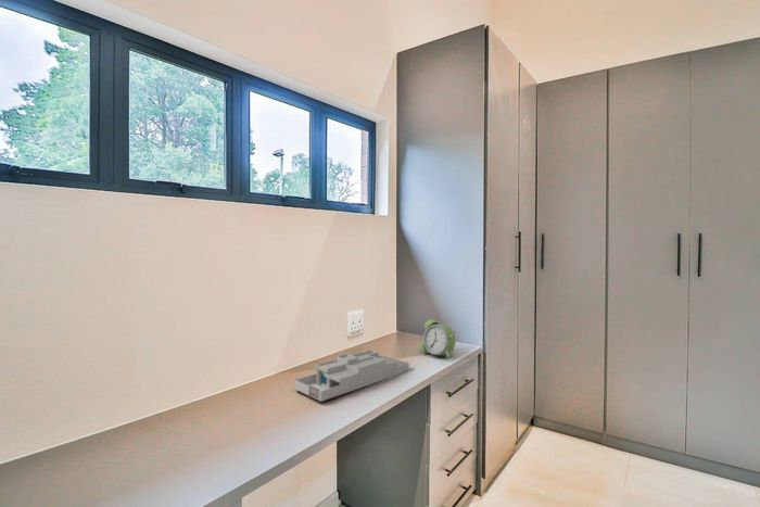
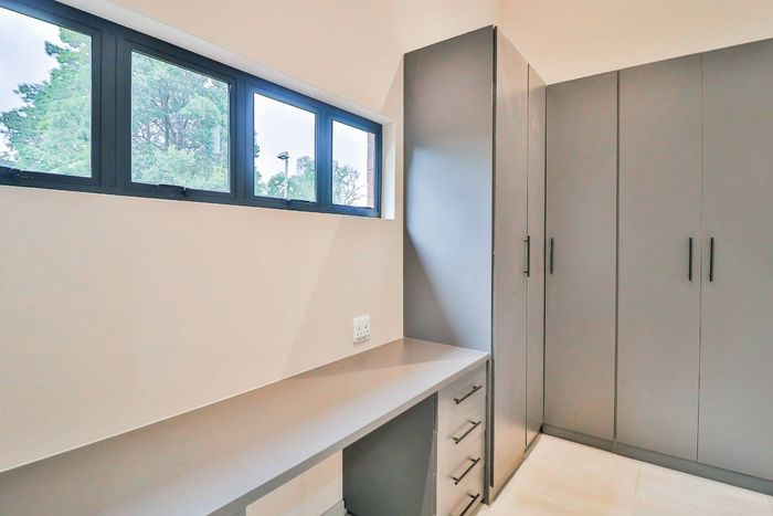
- desk organizer [293,350,410,403]
- alarm clock [419,318,457,362]
